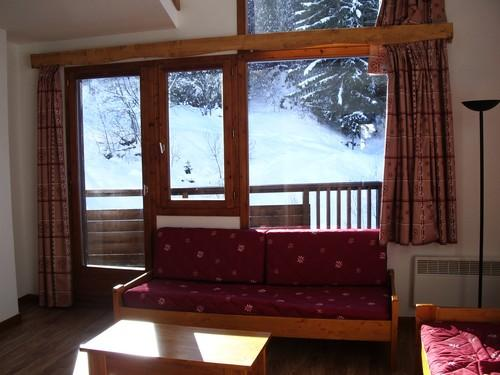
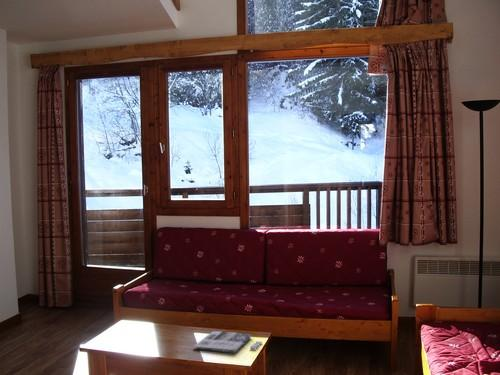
+ magazine [193,330,263,354]
